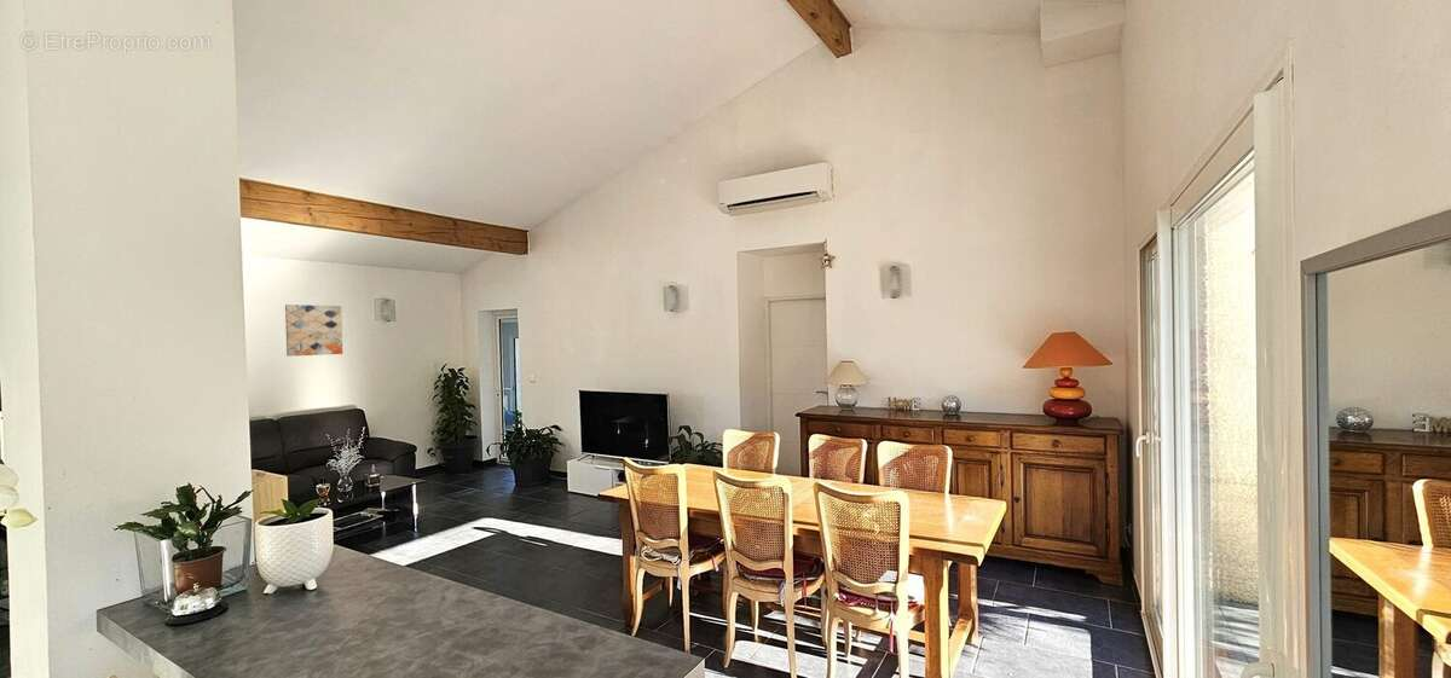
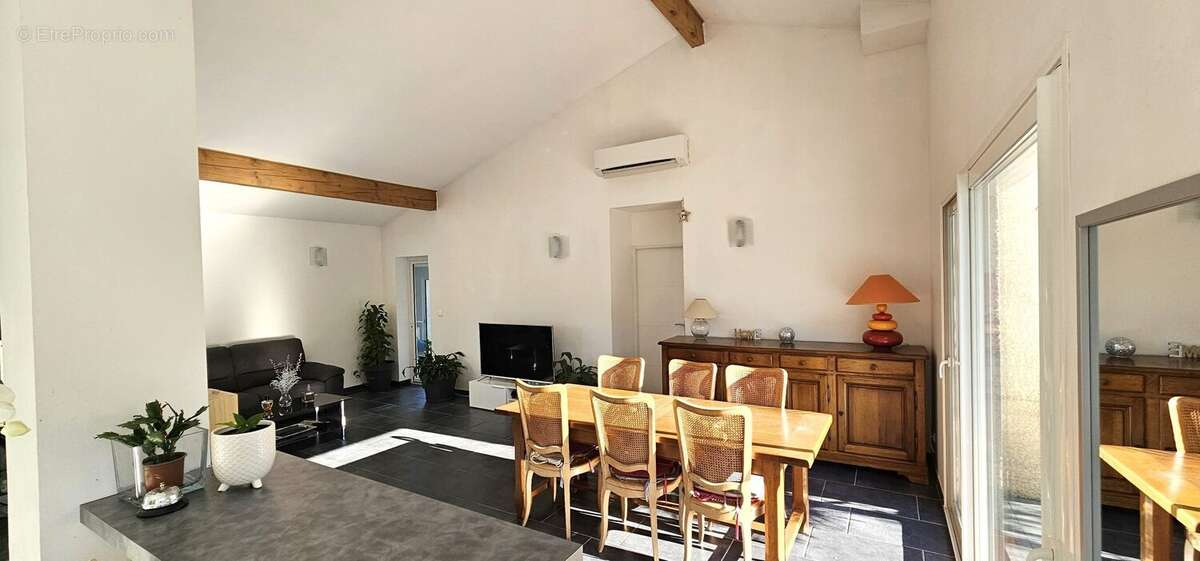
- wall art [284,303,343,358]
